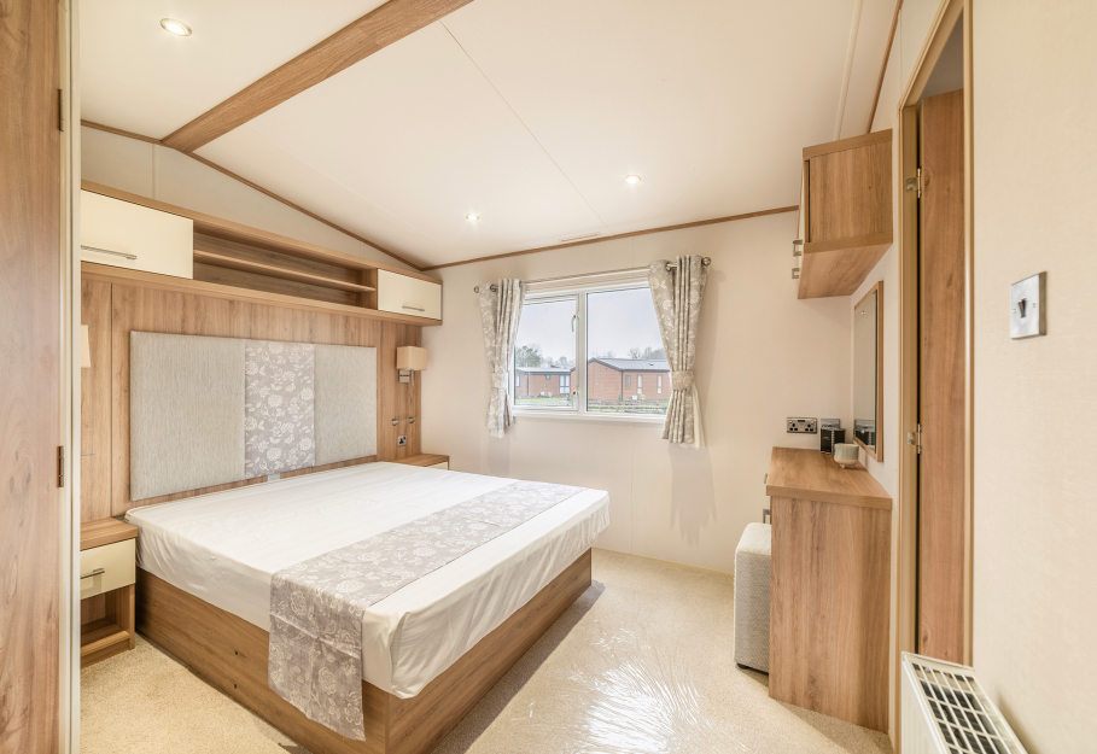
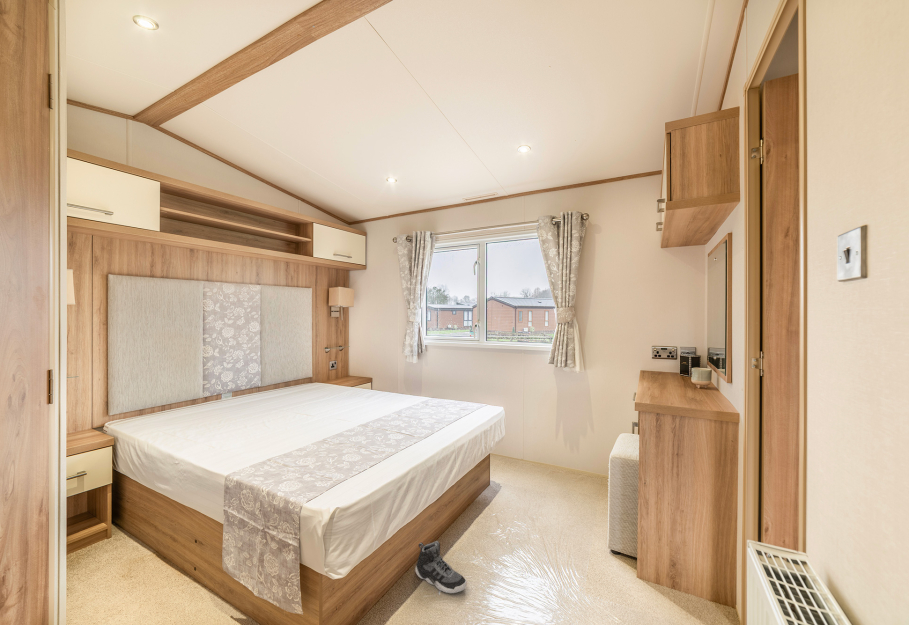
+ sneaker [414,540,468,594]
